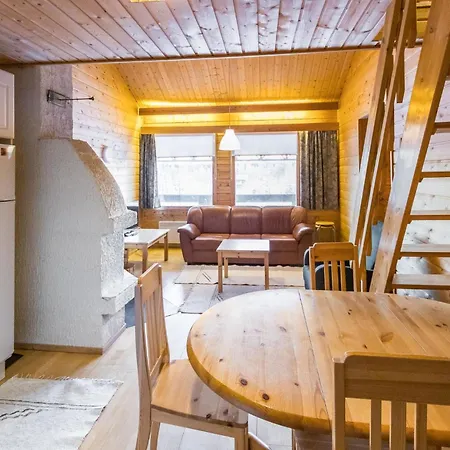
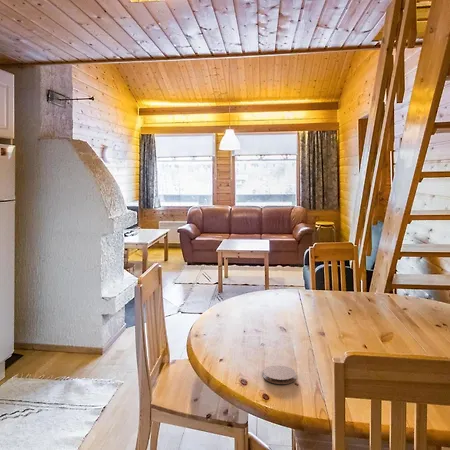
+ coaster [262,365,297,385]
